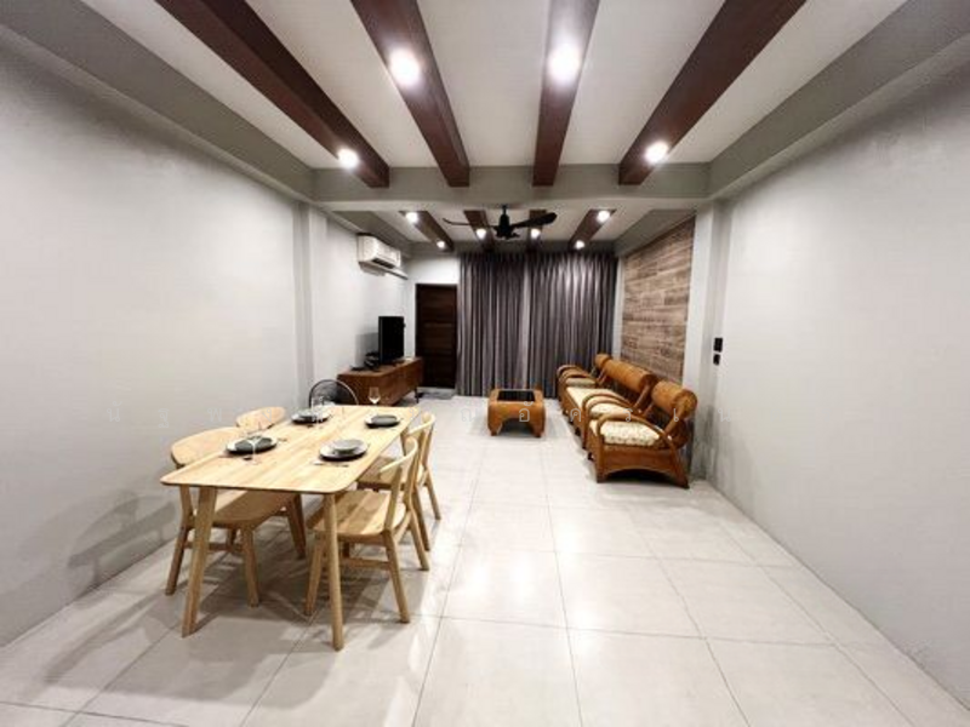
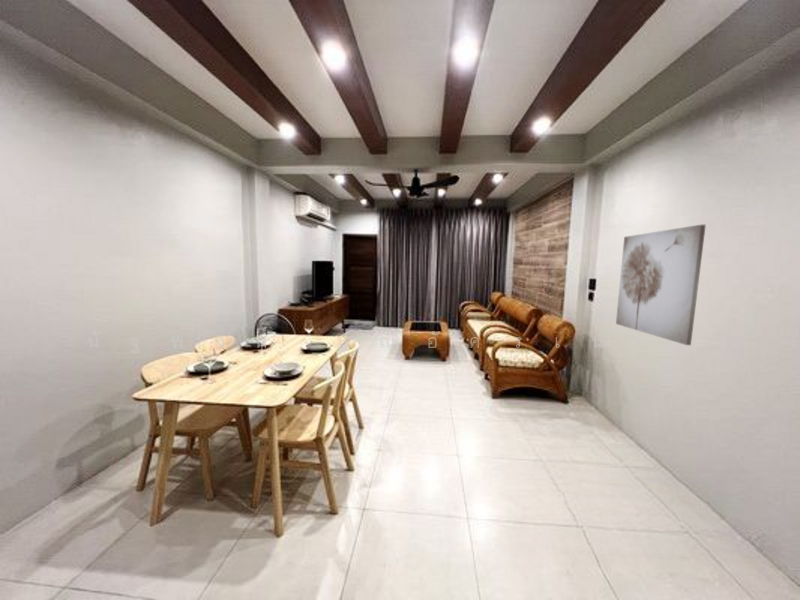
+ wall art [615,224,707,346]
